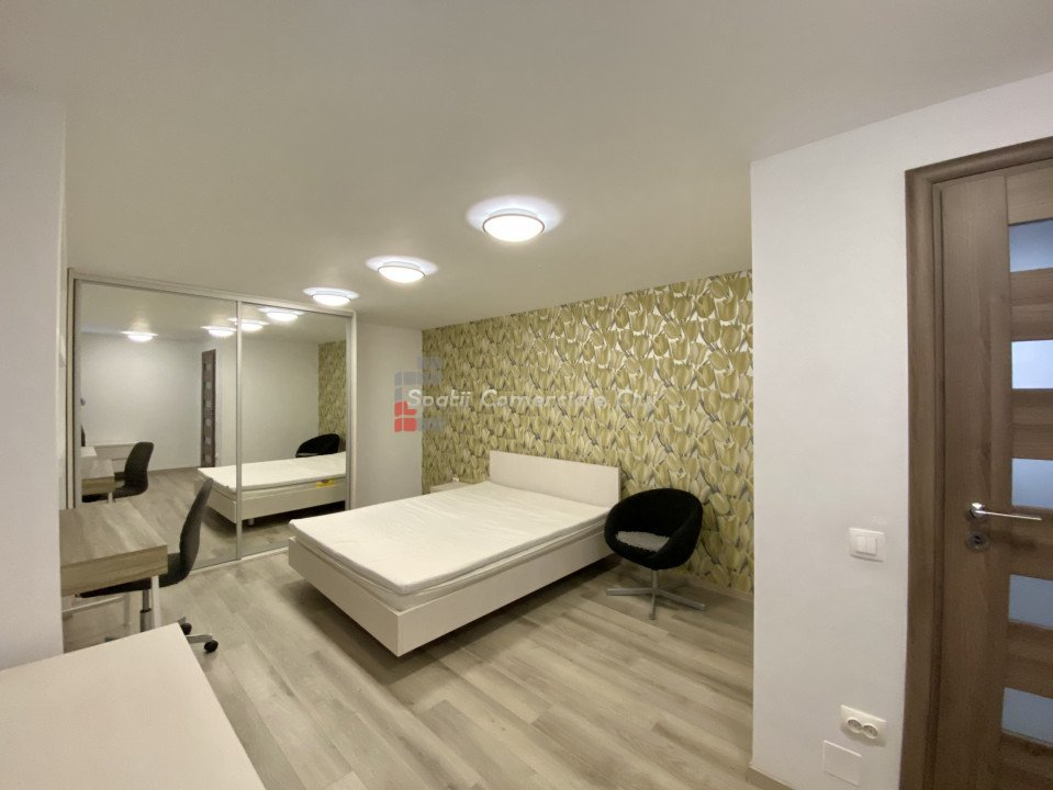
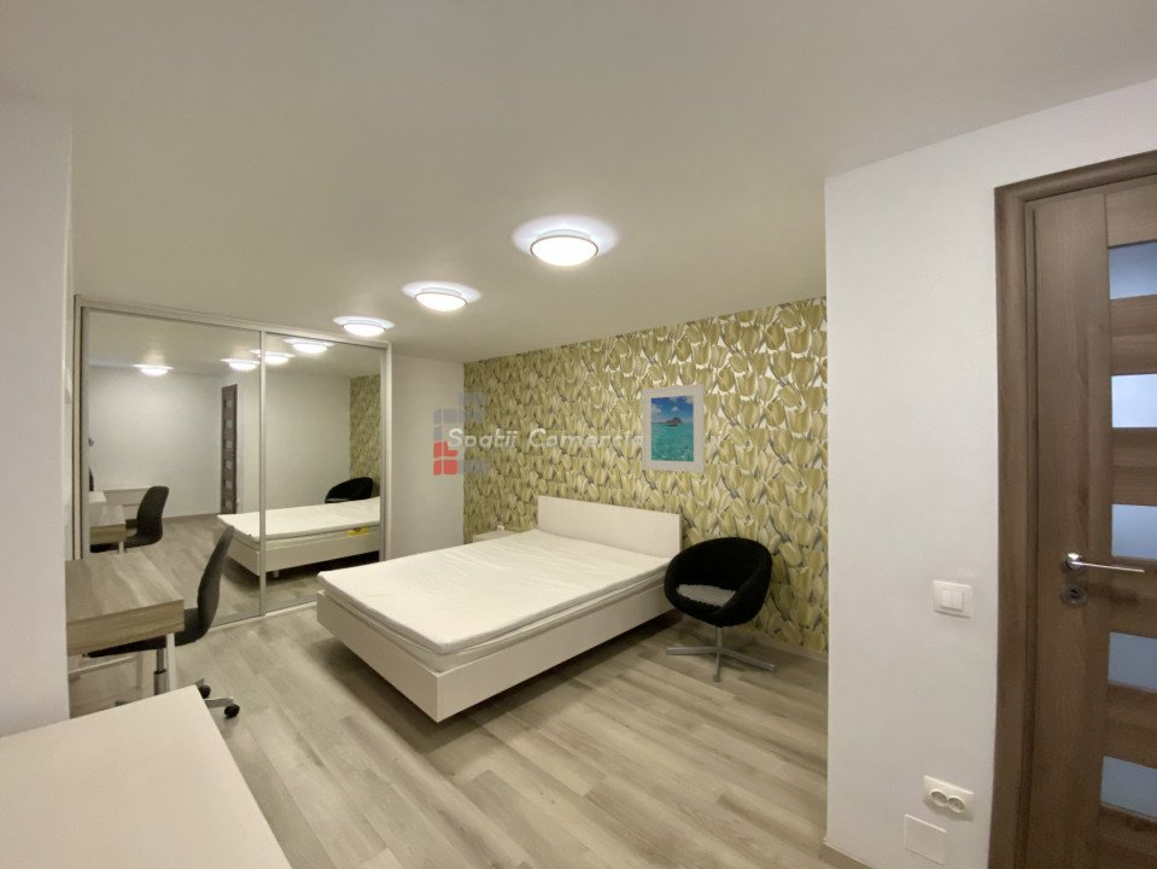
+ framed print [641,383,706,474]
